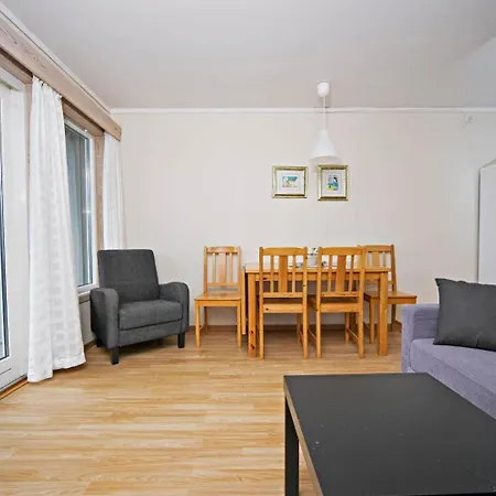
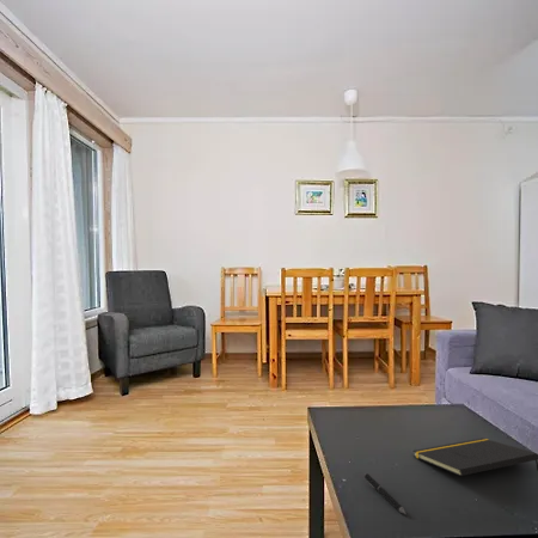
+ pen [363,472,406,515]
+ notepad [411,436,538,477]
